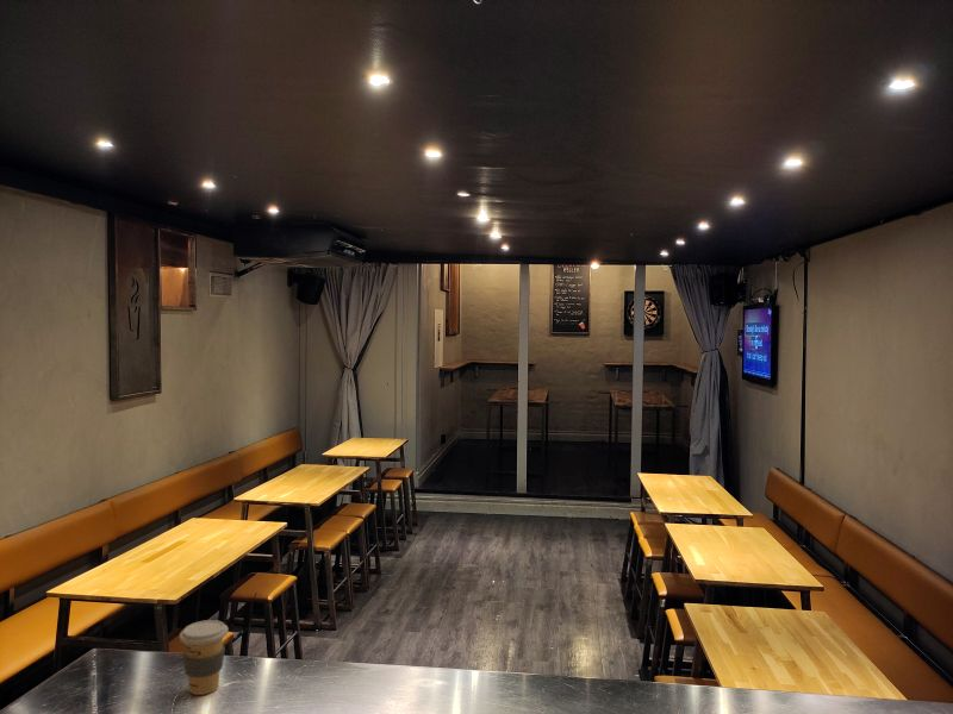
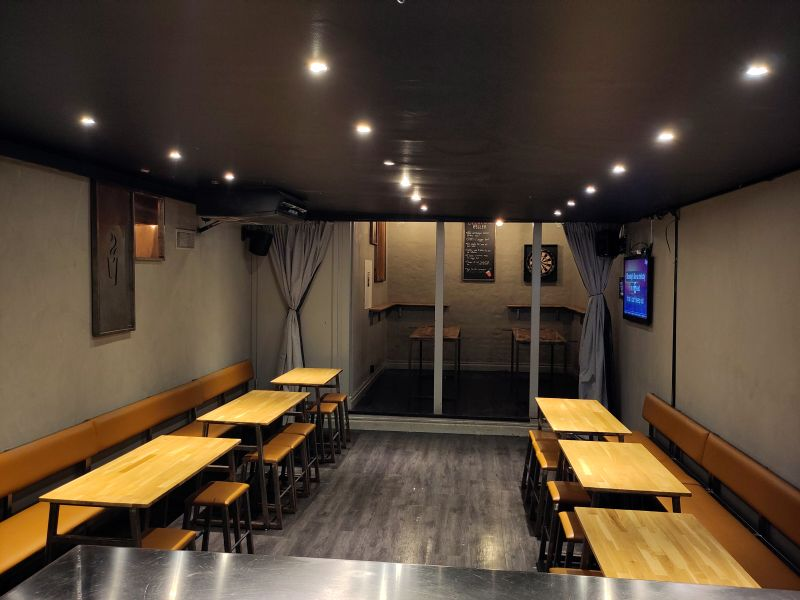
- coffee cup [179,619,229,696]
